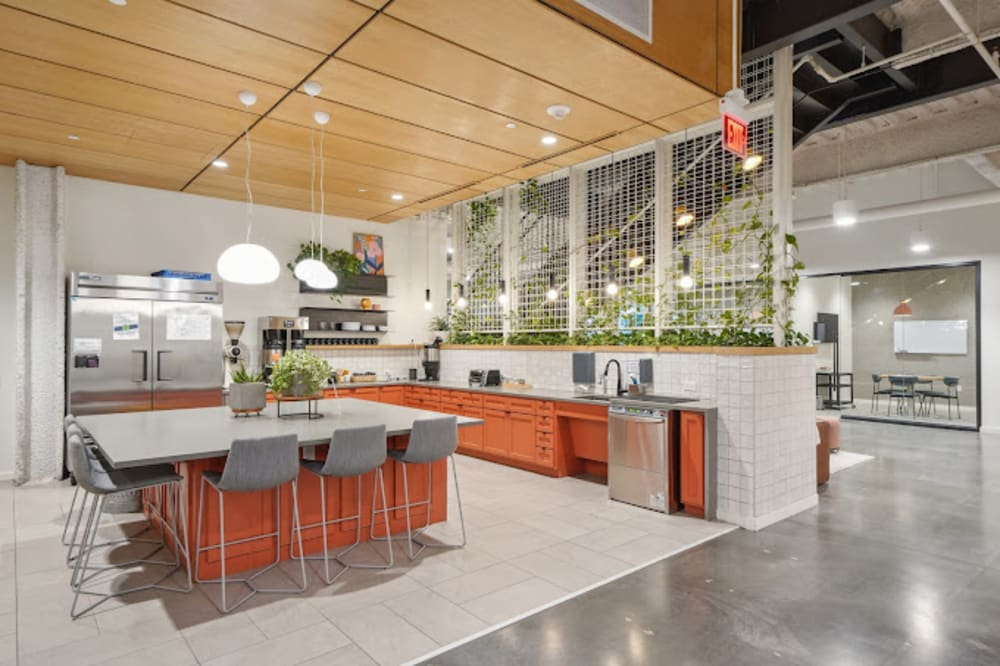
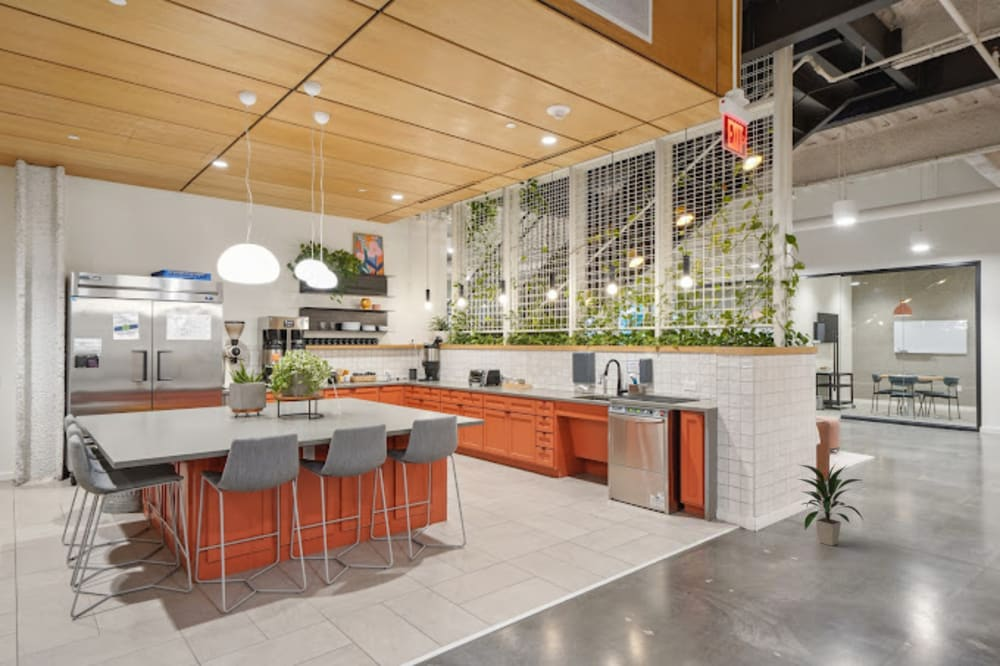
+ indoor plant [798,462,866,547]
